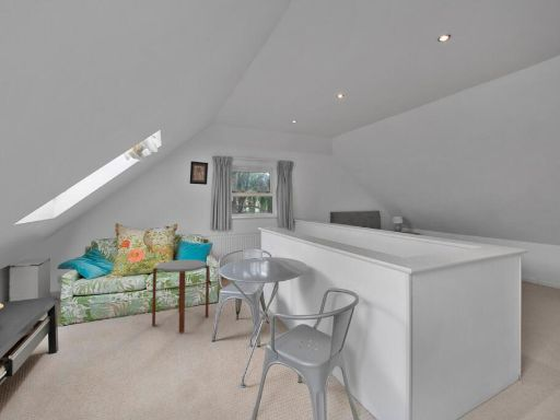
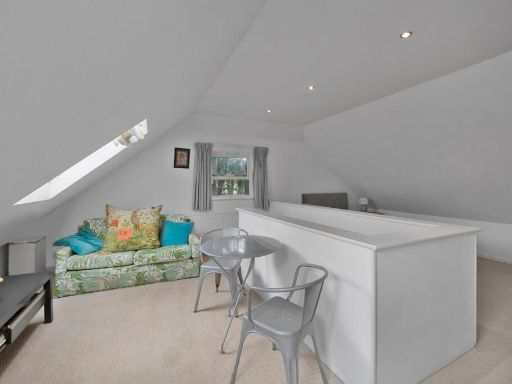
- side table [151,259,210,334]
